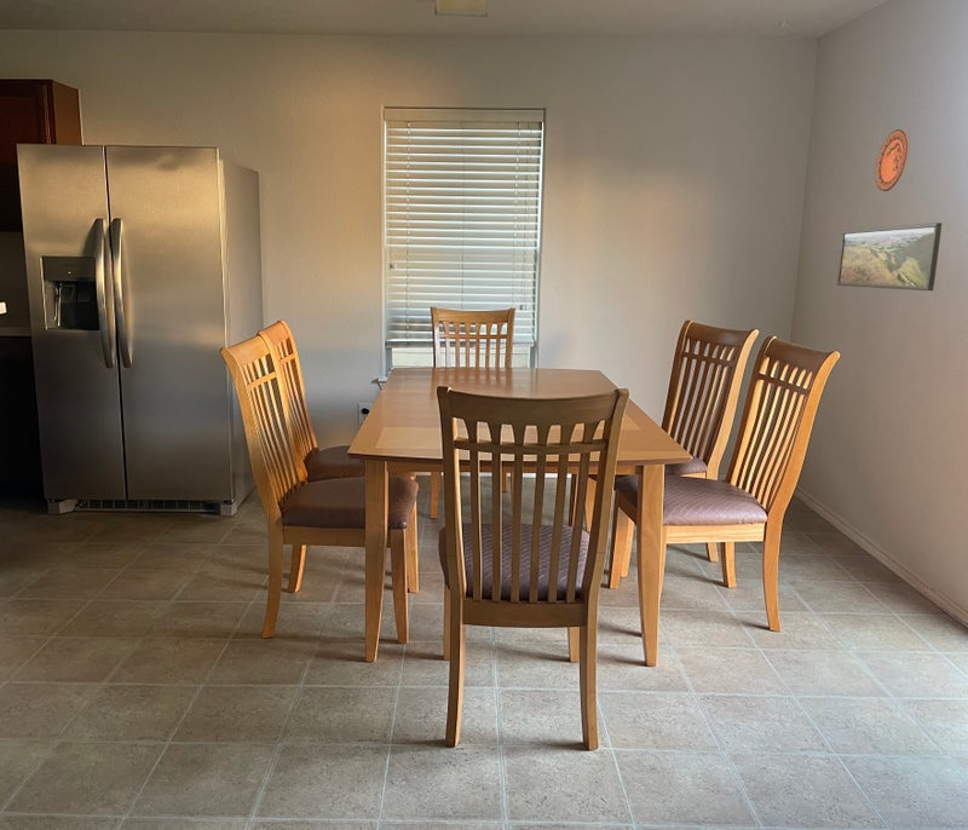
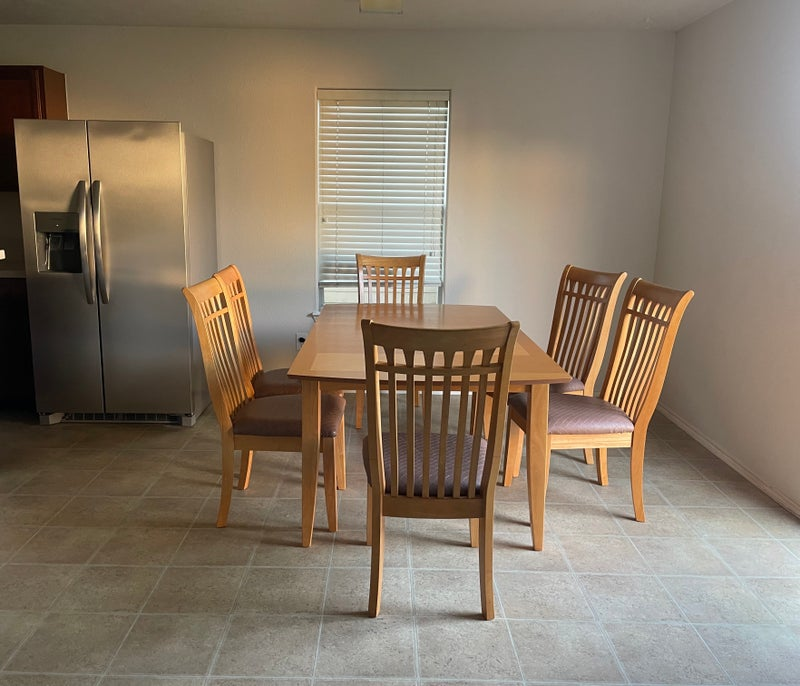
- decorative plate [875,128,910,192]
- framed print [836,221,943,292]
